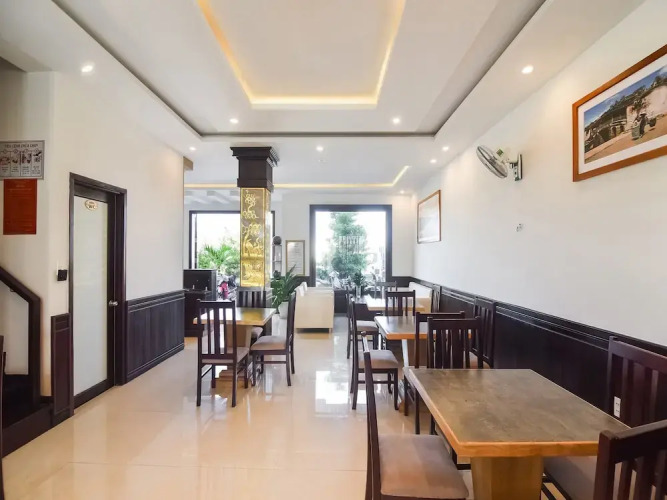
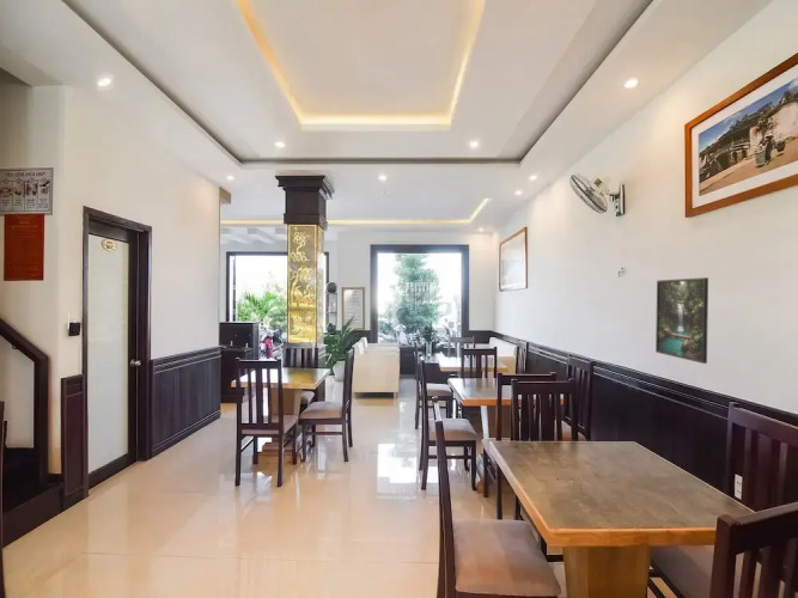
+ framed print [654,276,709,365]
